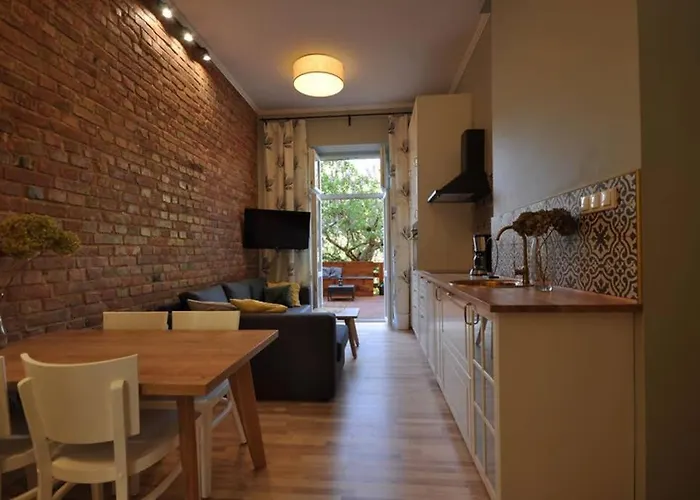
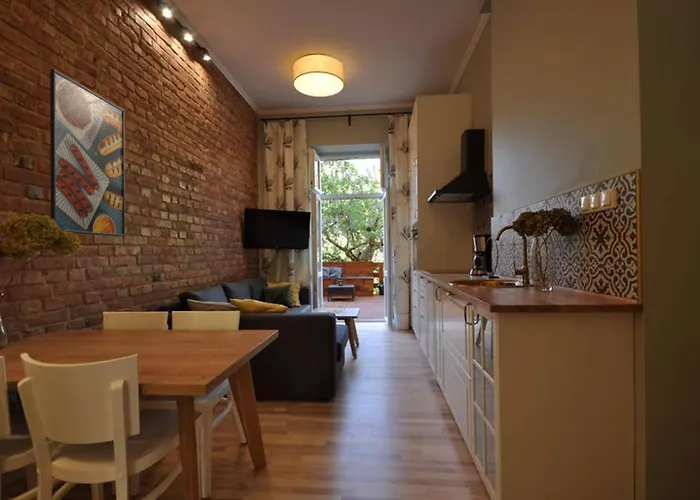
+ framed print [49,68,126,238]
